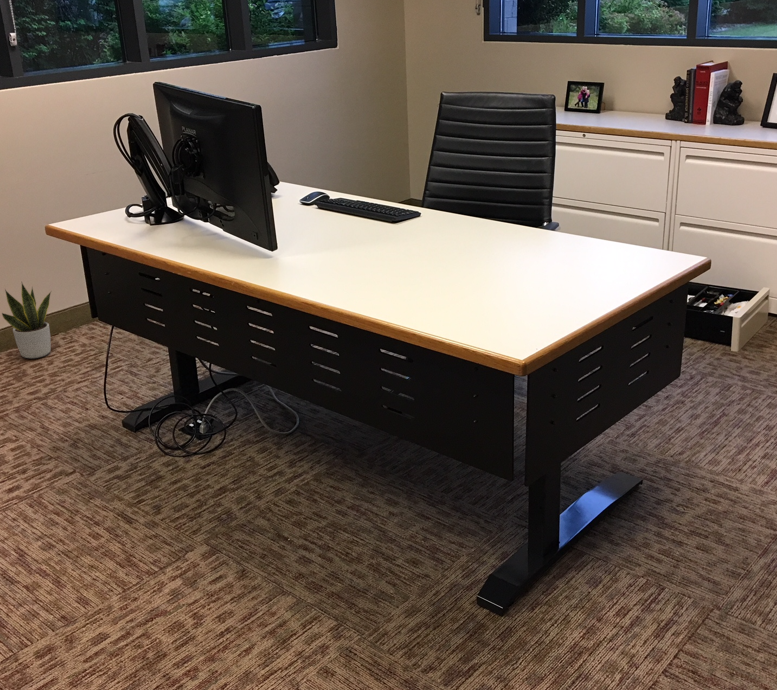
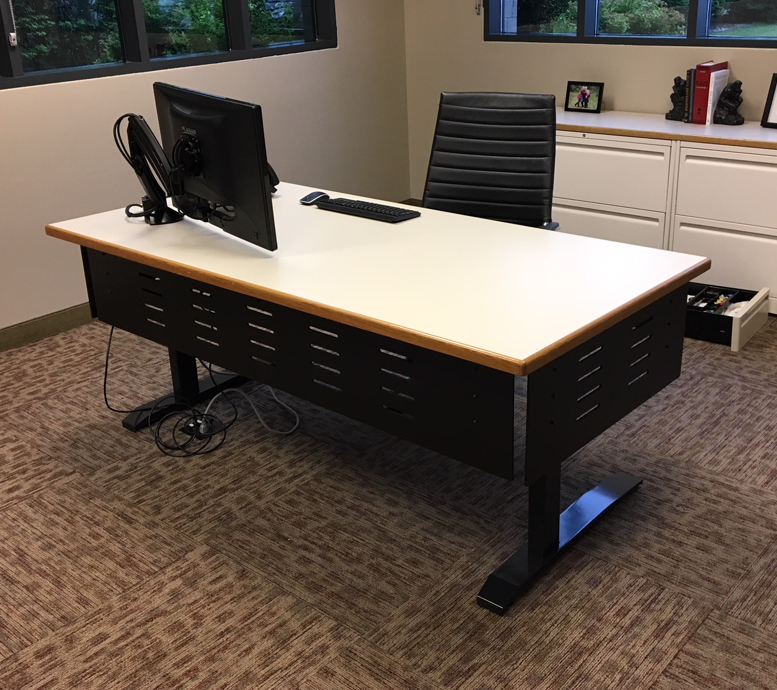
- potted plant [1,282,52,359]
